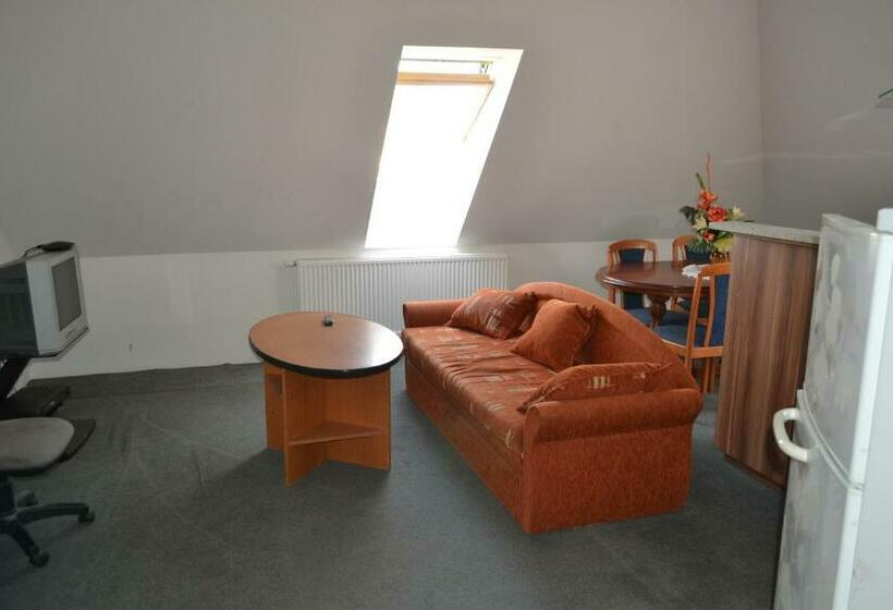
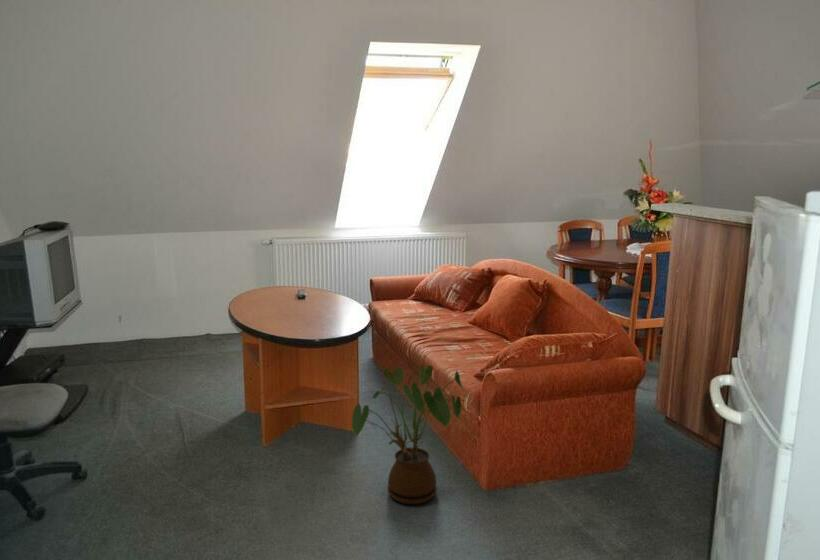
+ house plant [351,363,470,505]
